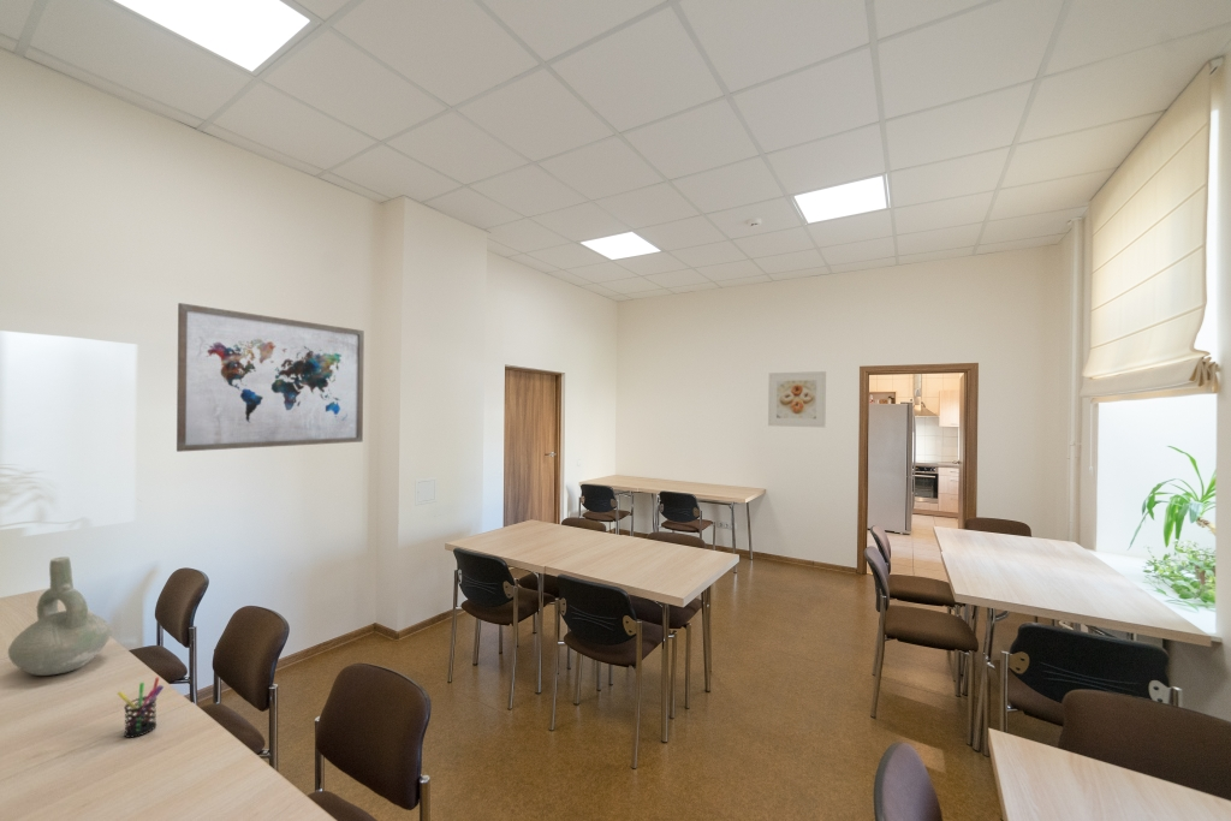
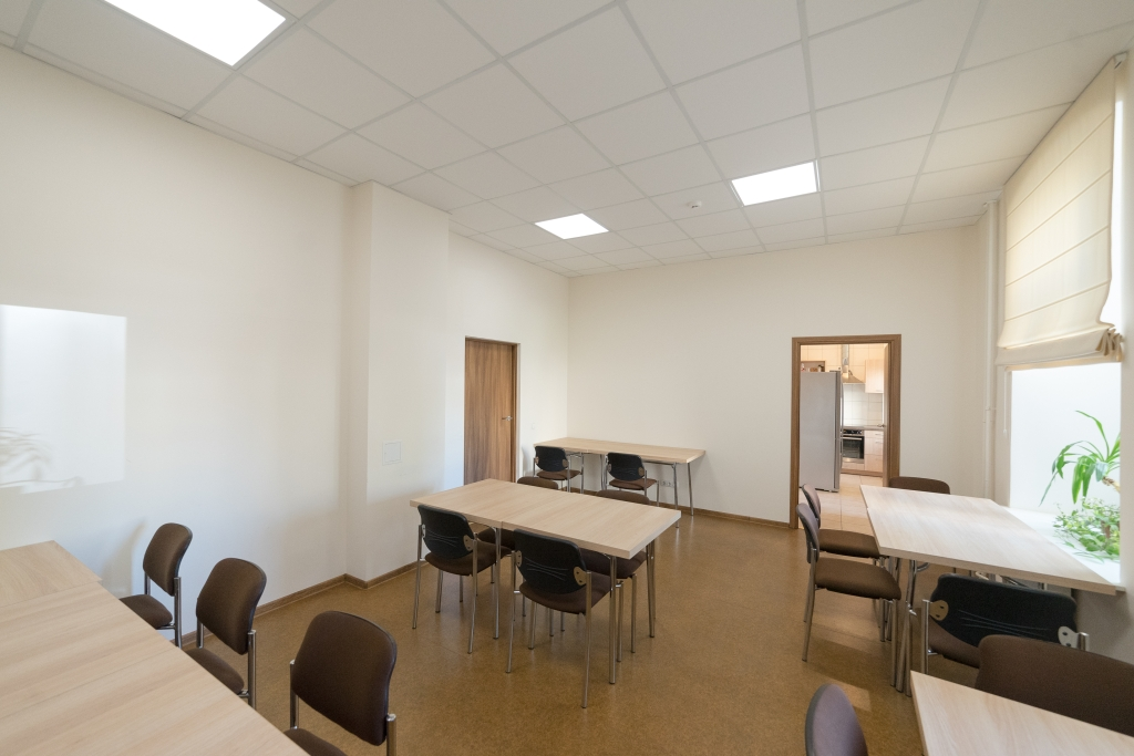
- decorative vase [7,555,112,677]
- wall art [176,302,365,453]
- pen holder [117,676,165,739]
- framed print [767,370,827,429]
